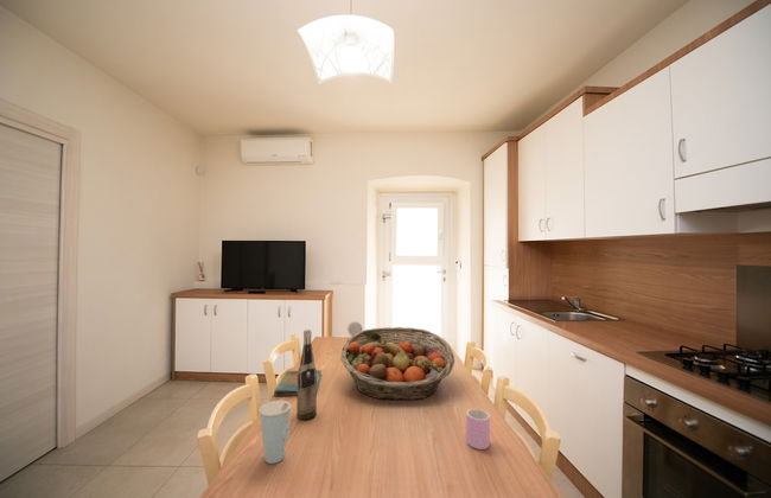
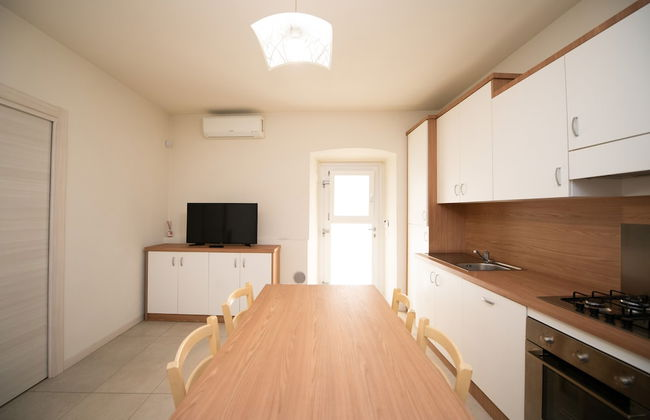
- fruit basket [339,326,455,401]
- dish towel [273,369,321,397]
- cup [465,408,491,451]
- wine bottle [295,328,318,421]
- cup [257,400,293,465]
